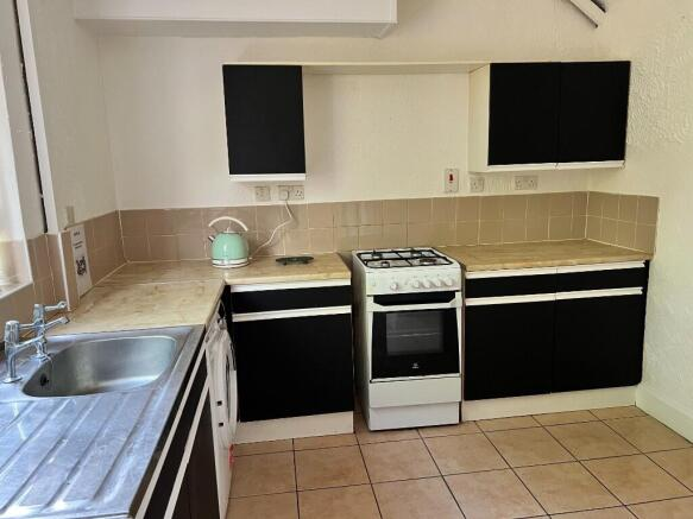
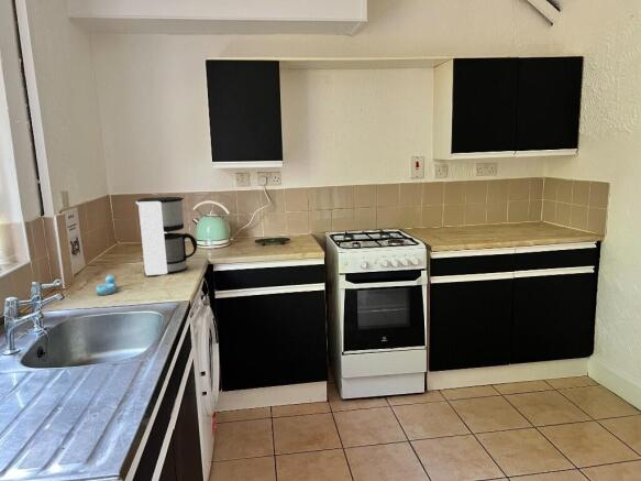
+ salt and pepper shaker set [96,273,118,296]
+ coffee maker [135,196,198,277]
